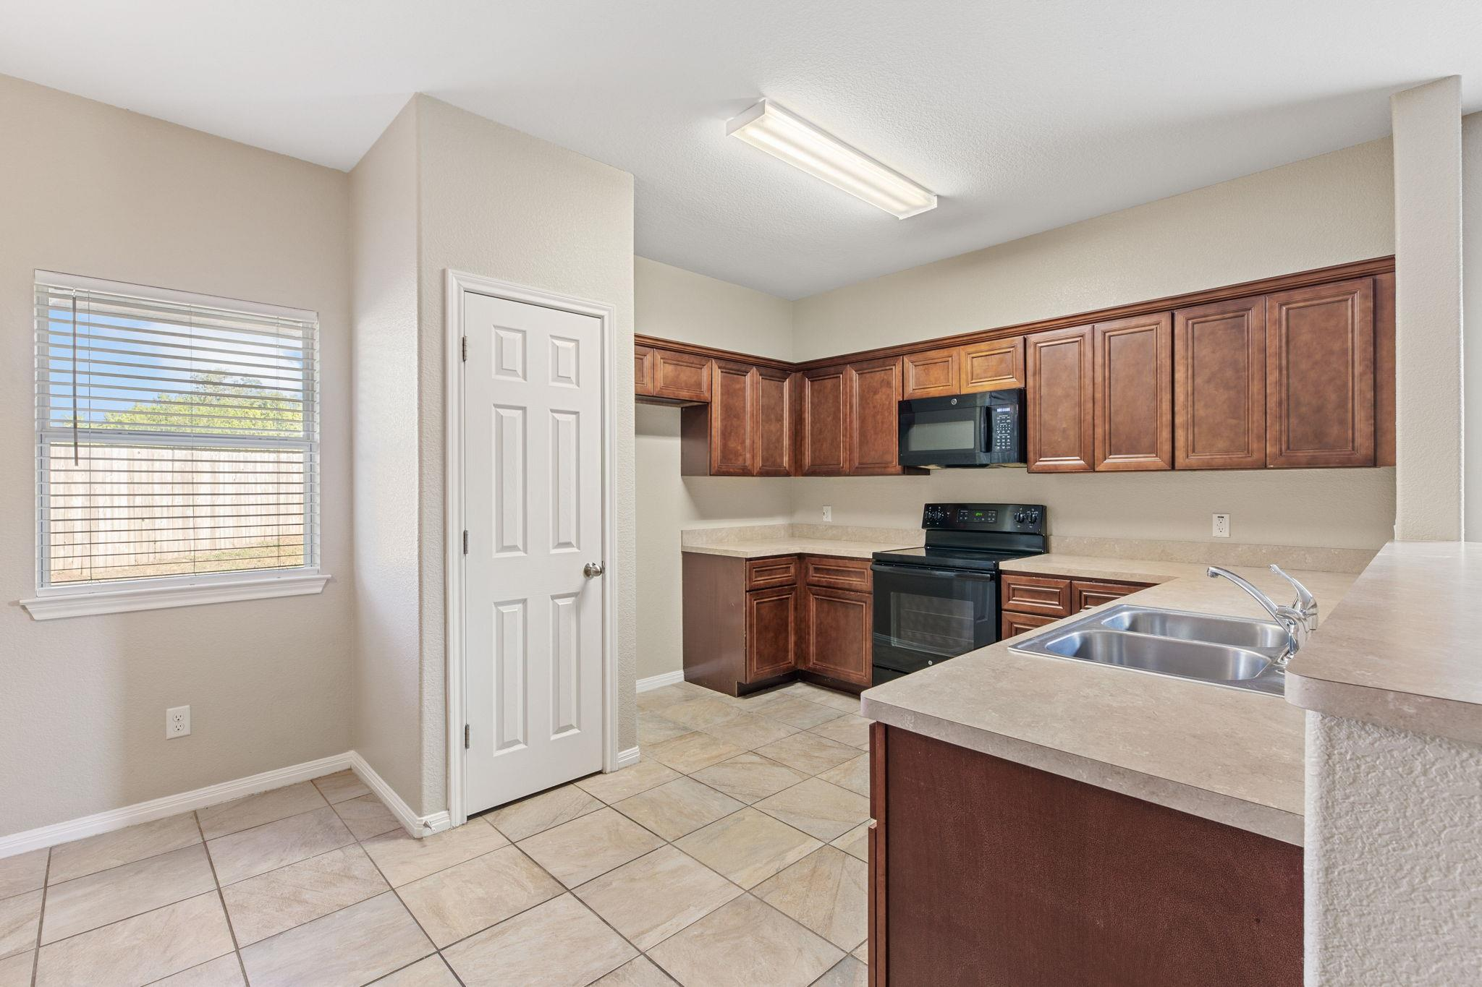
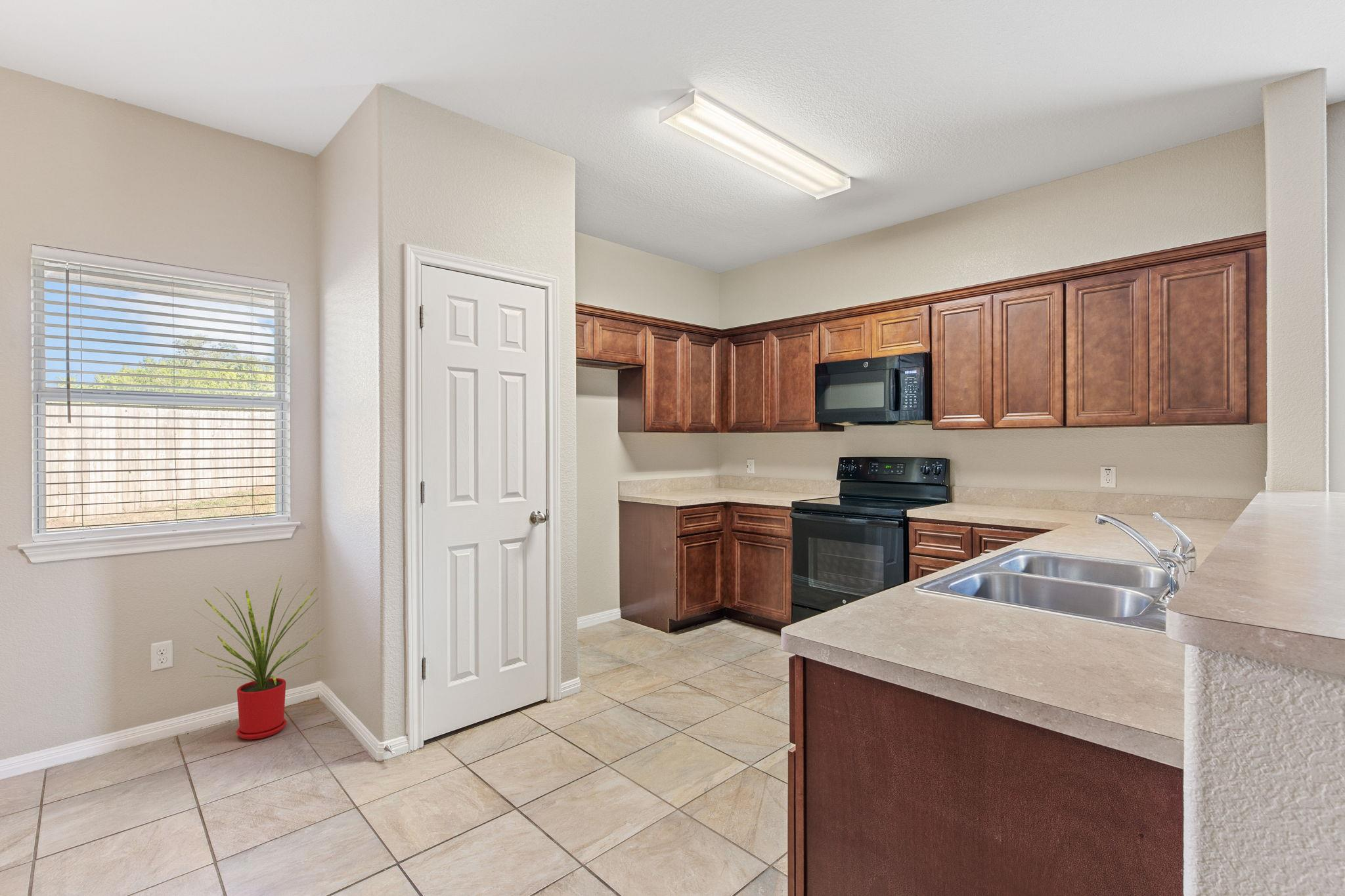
+ house plant [192,574,328,740]
